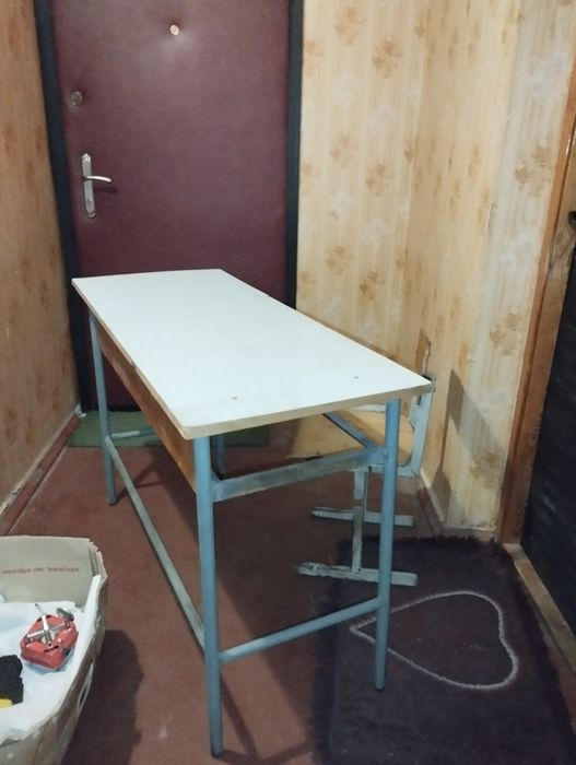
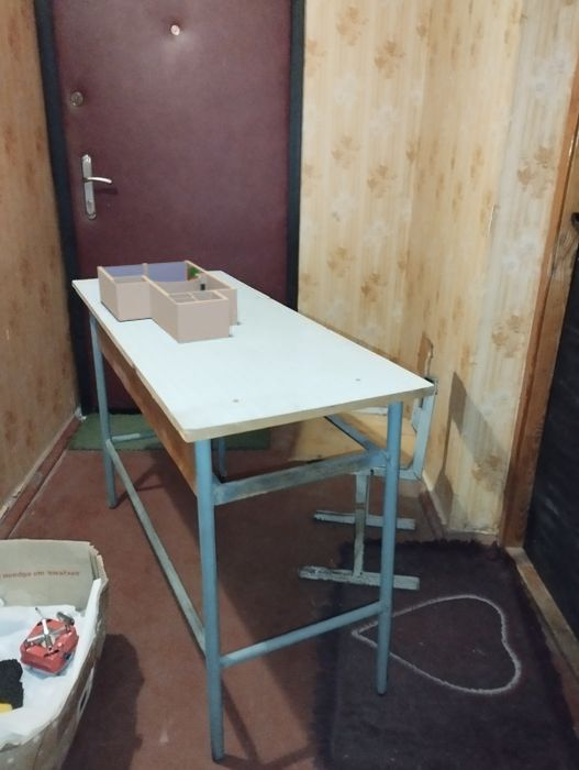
+ desk organizer [97,260,238,344]
